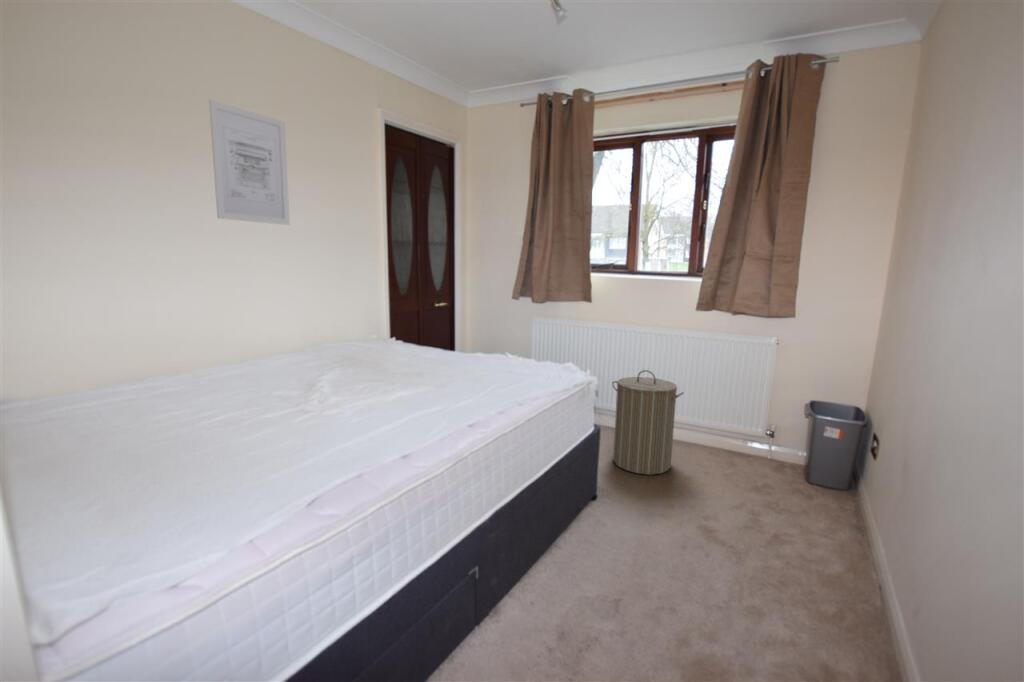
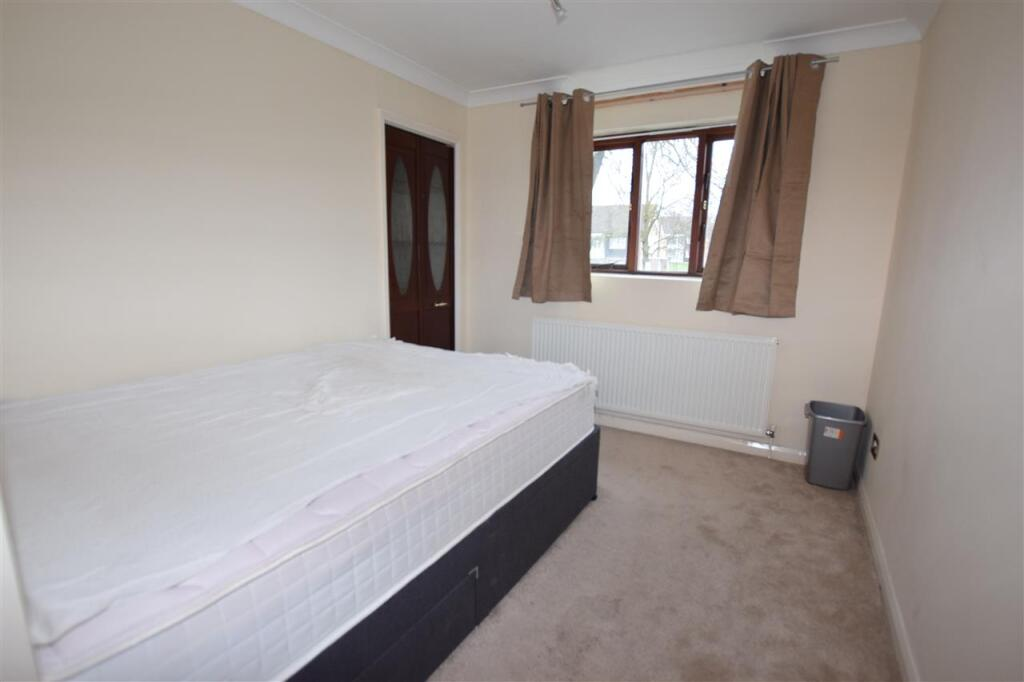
- laundry hamper [611,369,685,476]
- wall art [208,99,291,226]
